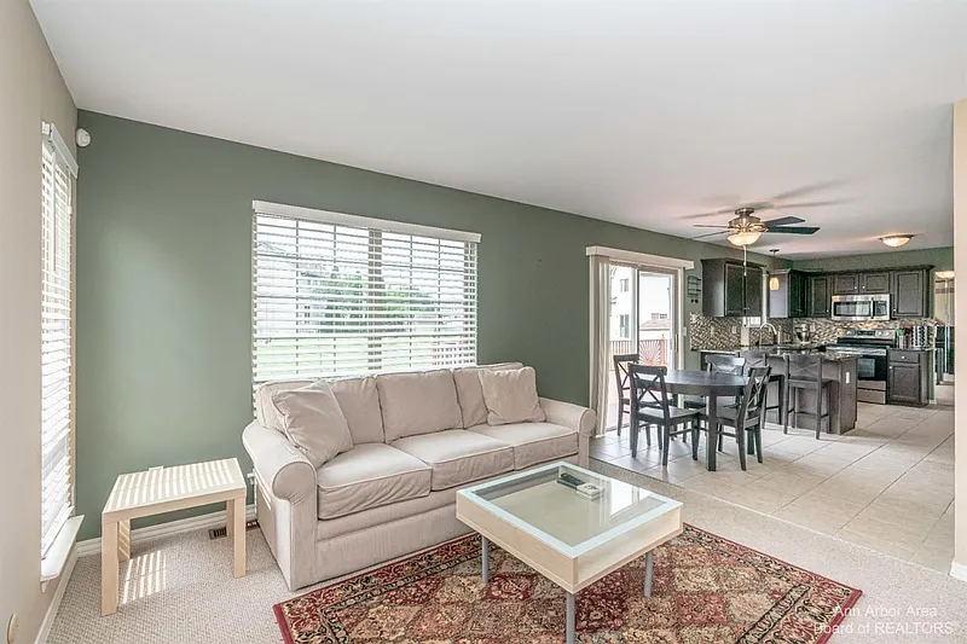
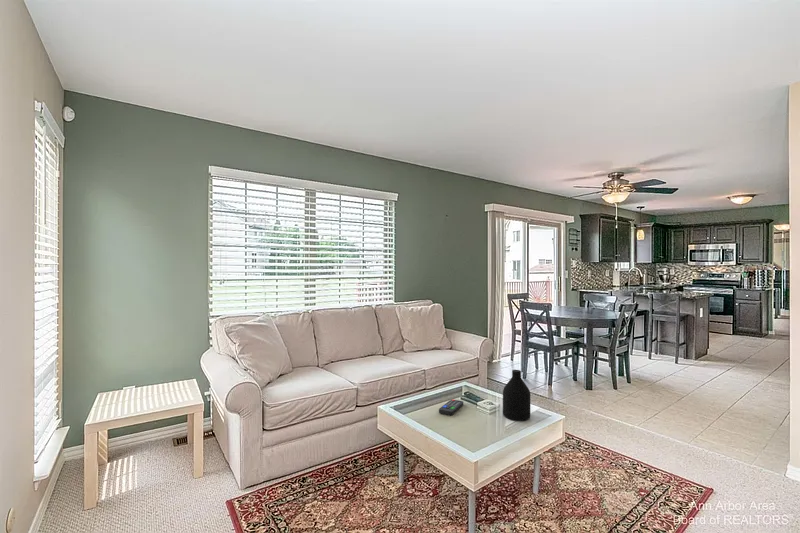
+ remote control [438,398,464,416]
+ bottle [502,369,531,422]
